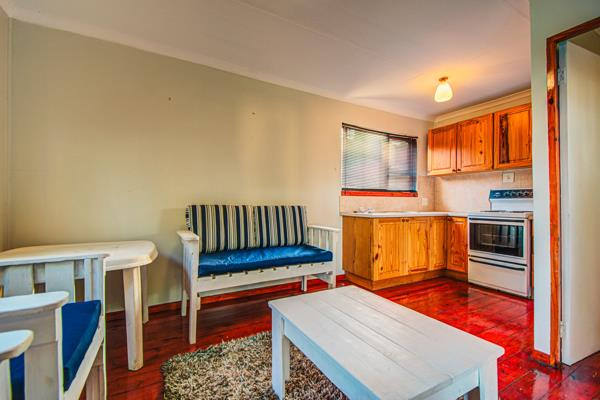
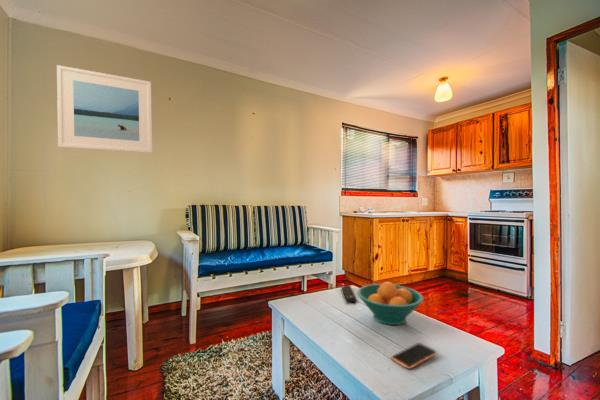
+ smartphone [391,342,438,370]
+ remote control [340,284,358,304]
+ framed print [56,64,153,154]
+ fruit bowl [356,281,425,326]
